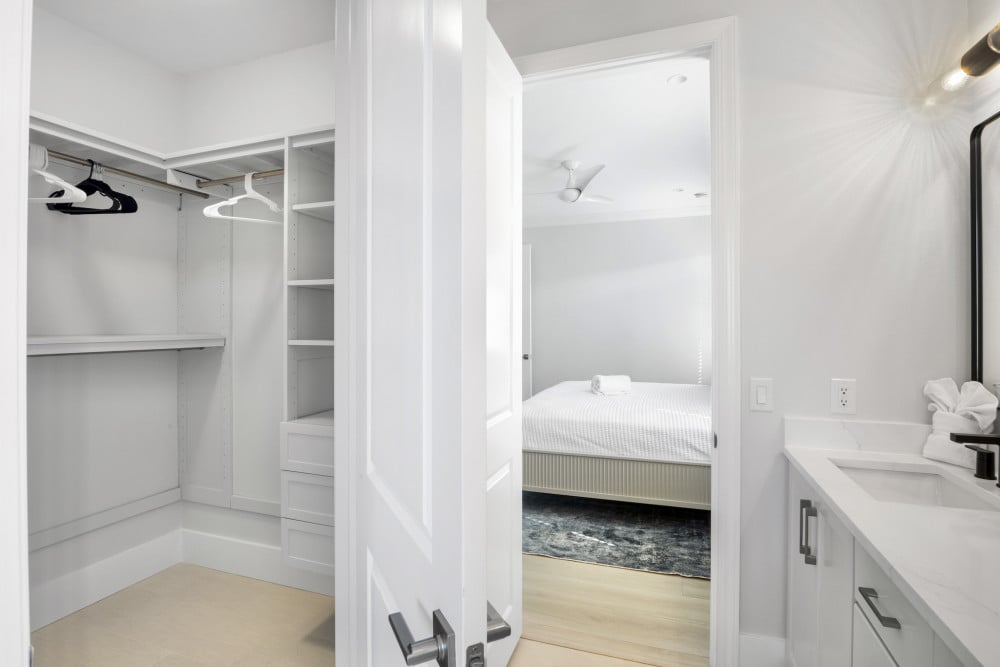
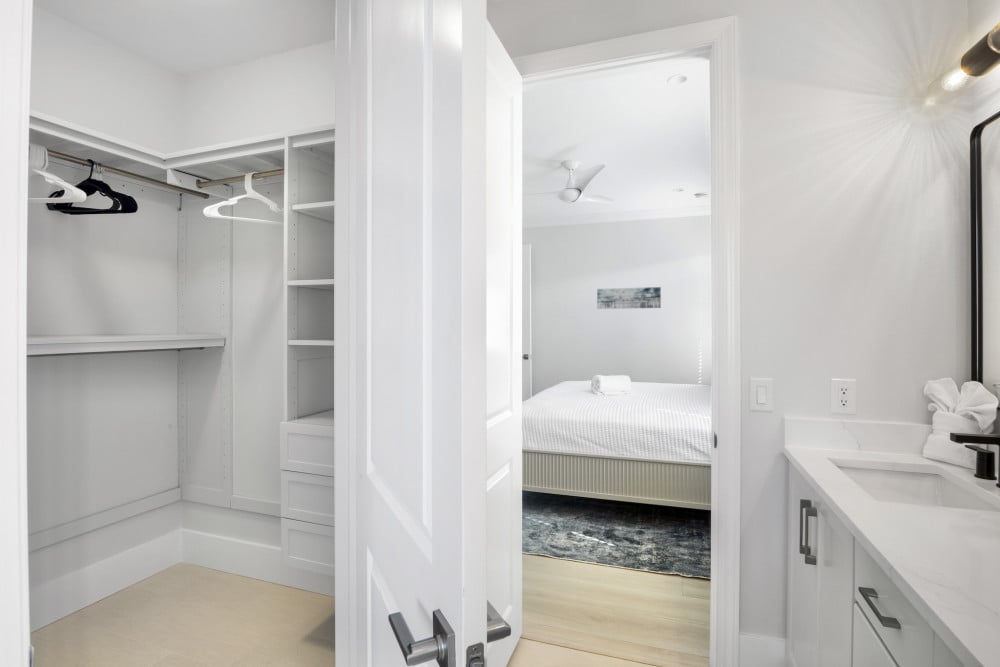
+ wall art [596,286,662,310]
